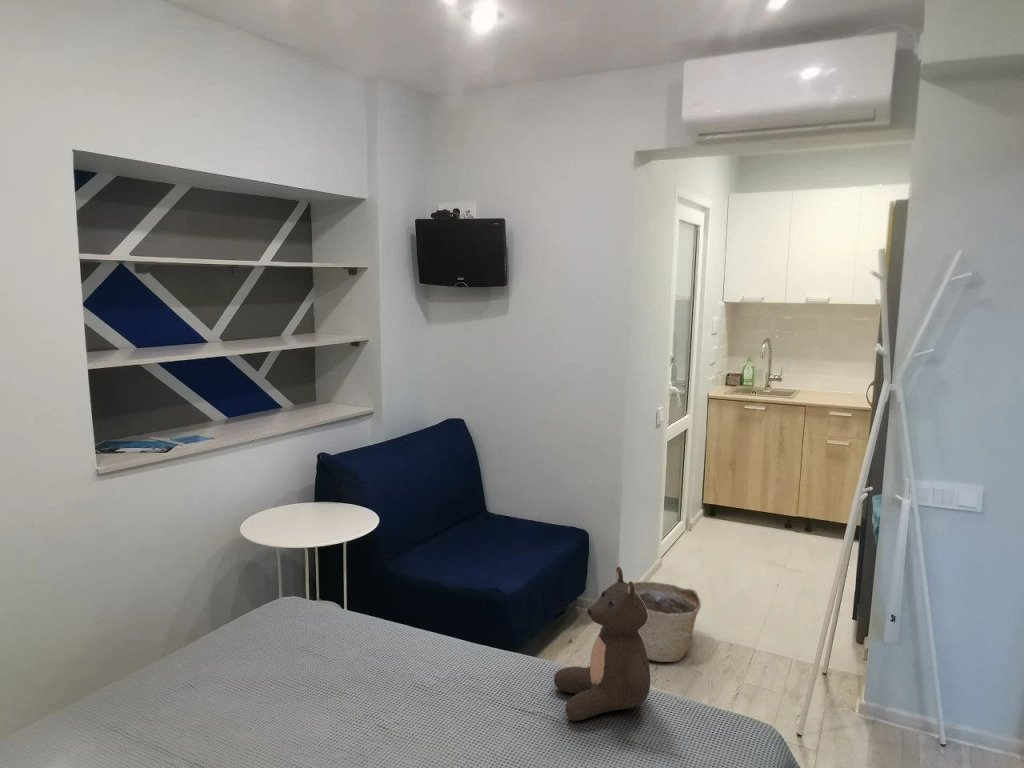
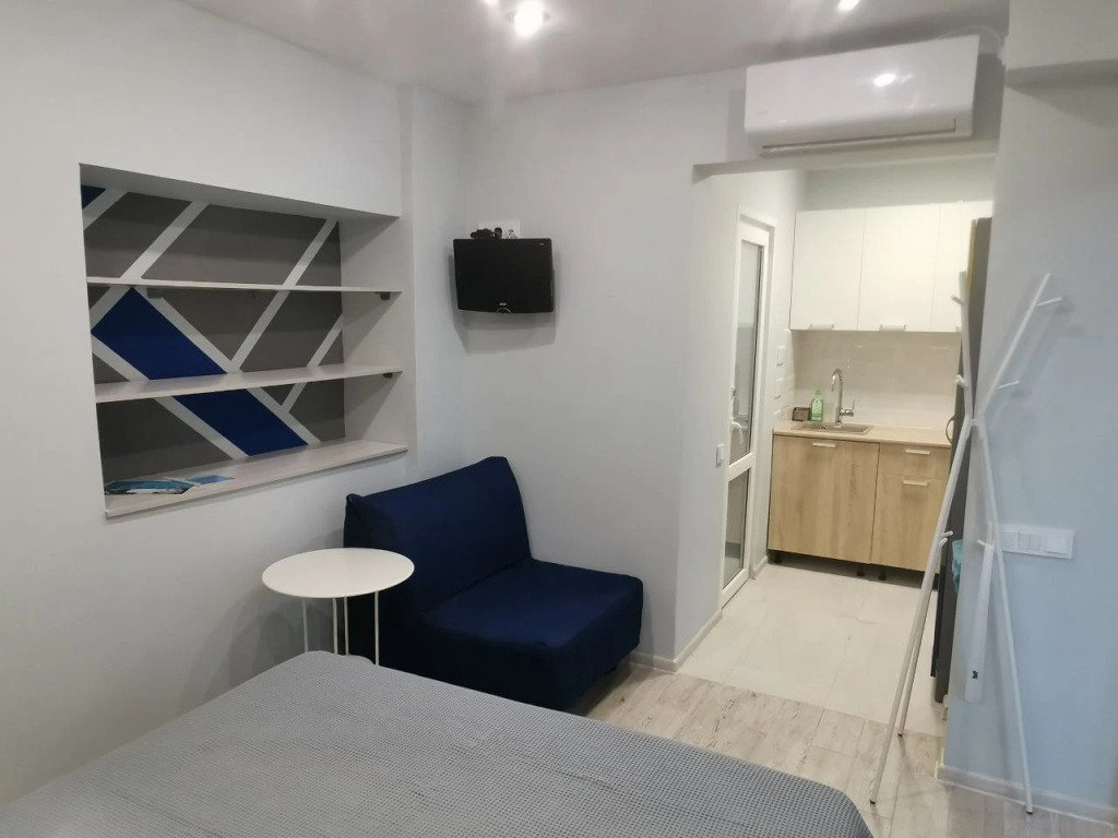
- teddy bear [553,566,651,722]
- basket [633,581,702,663]
